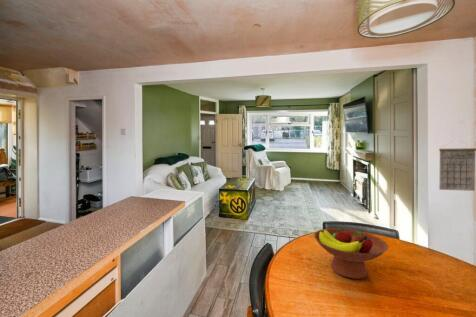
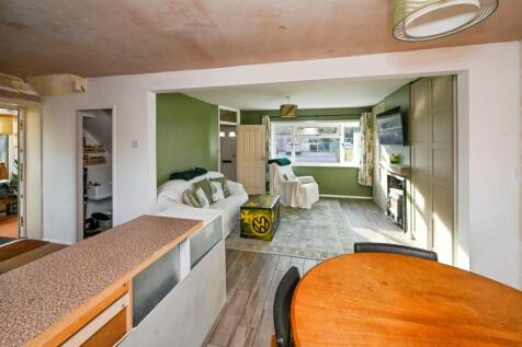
- calendar [438,141,476,192]
- fruit bowl [313,227,389,280]
